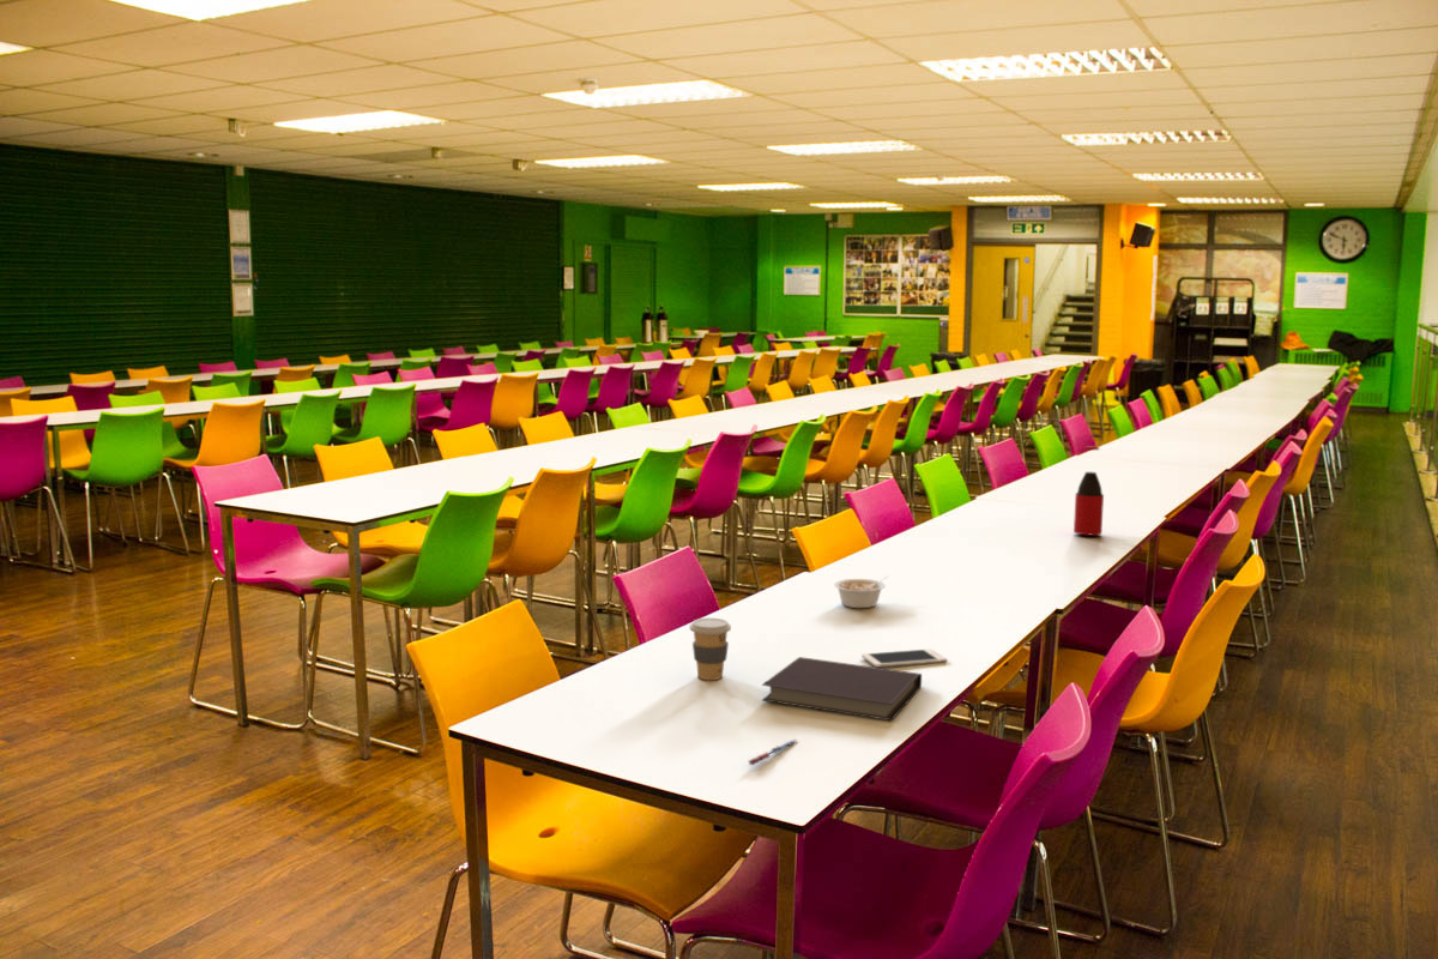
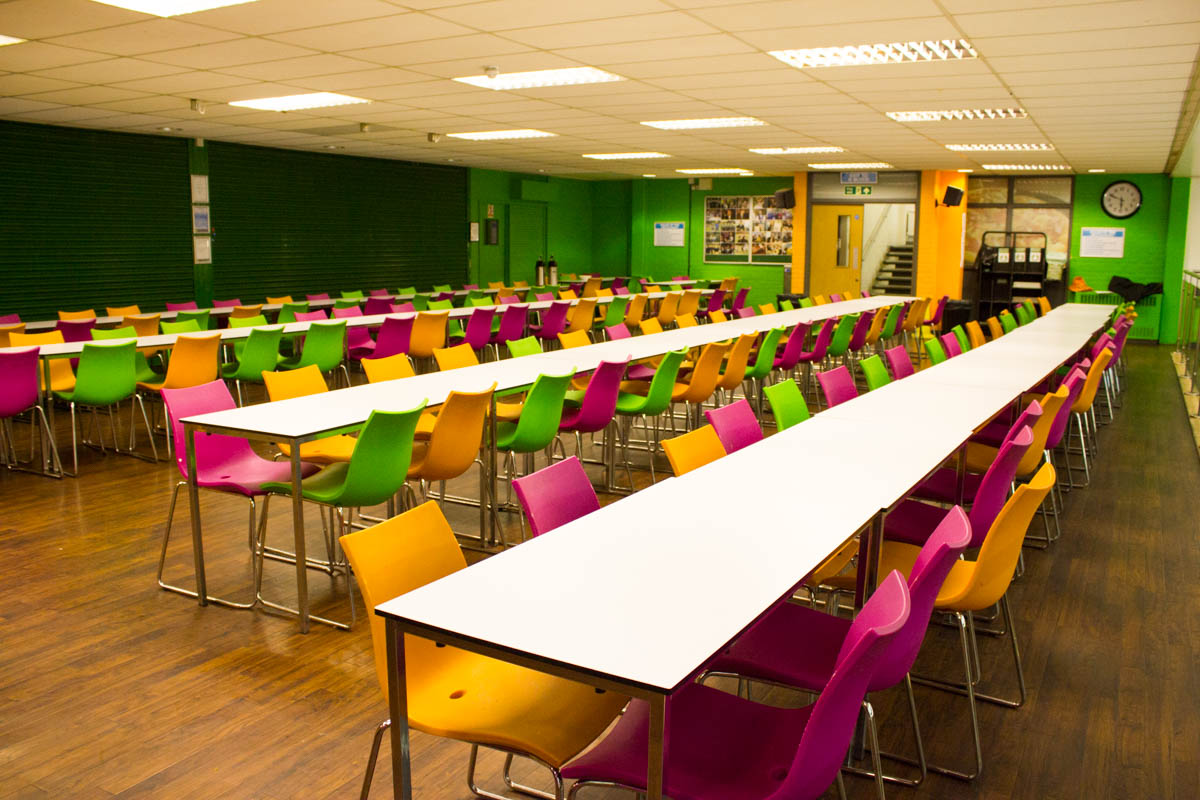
- notebook [761,656,923,722]
- pen [747,738,798,766]
- bottle [1073,445,1105,537]
- legume [833,574,890,609]
- coffee cup [688,617,732,681]
- cell phone [860,647,948,668]
